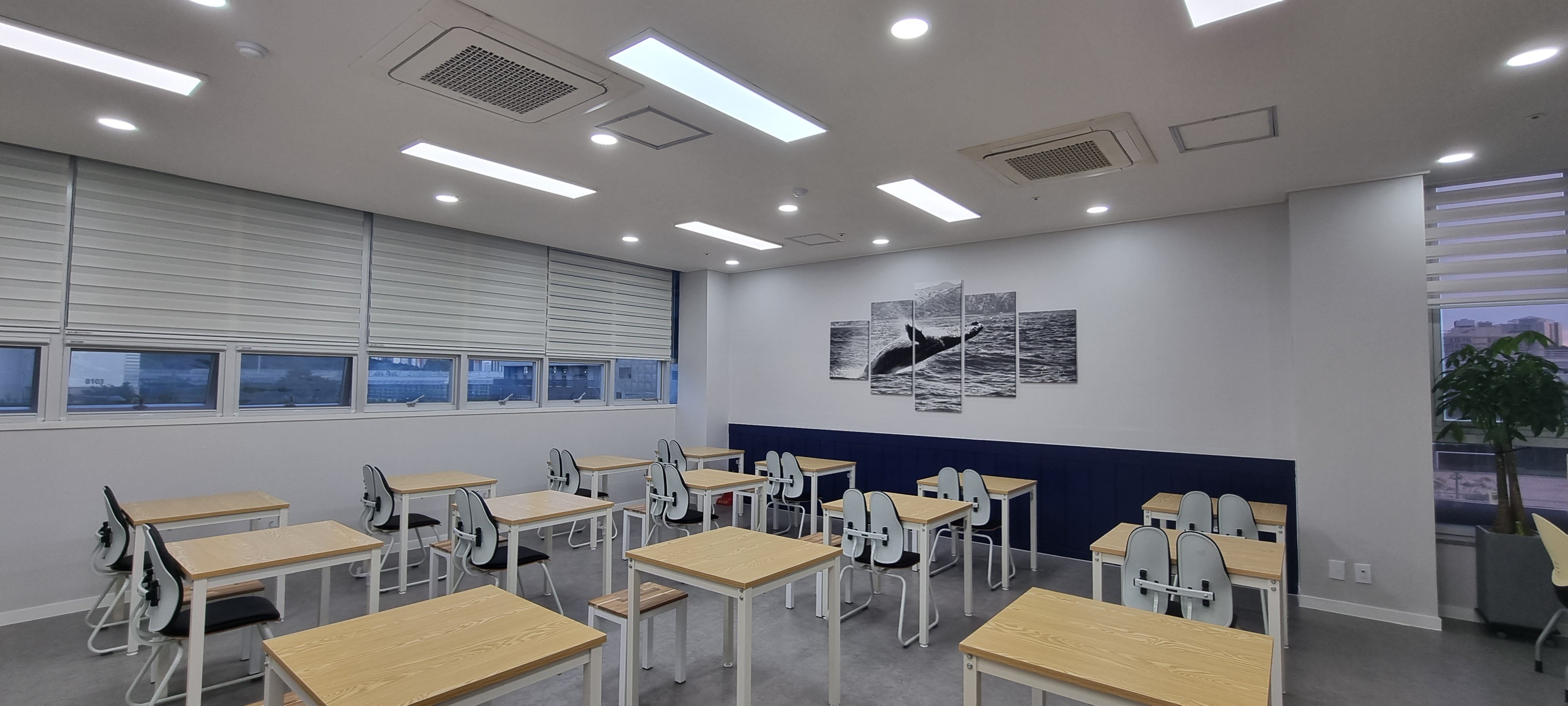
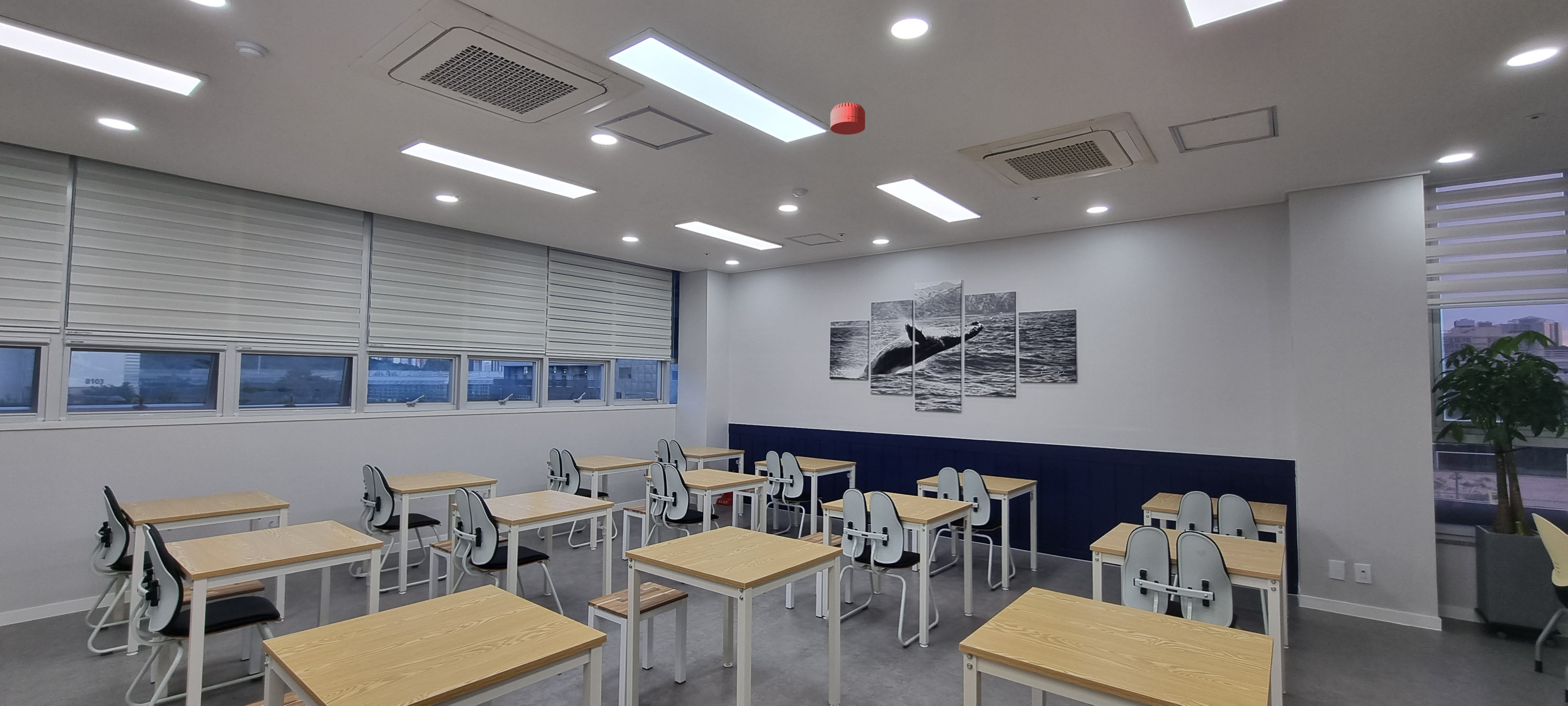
+ smoke detector [830,102,866,135]
